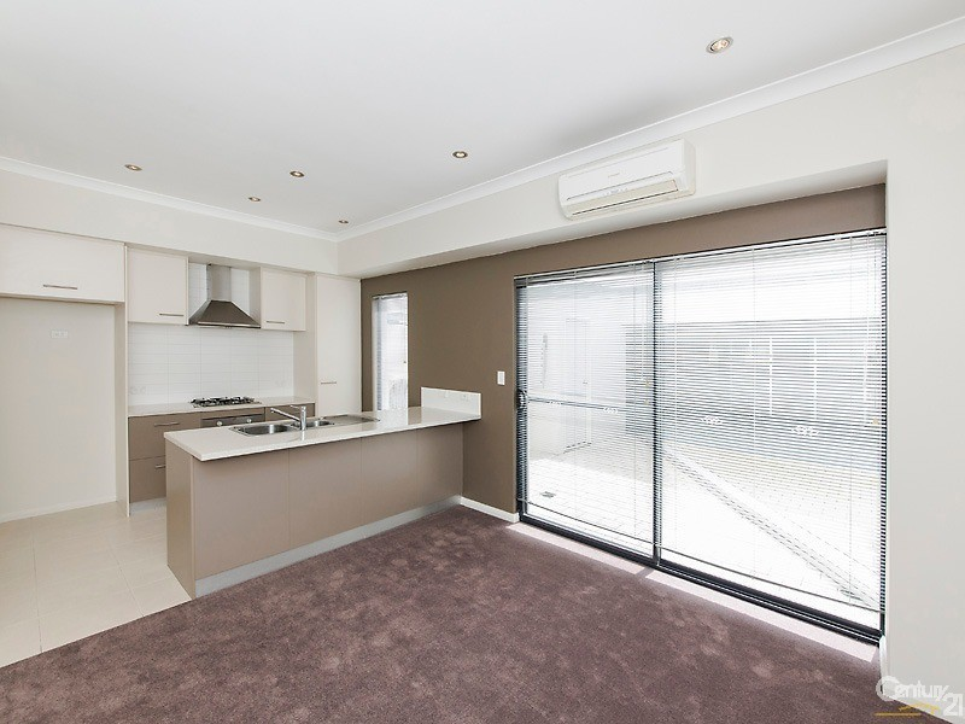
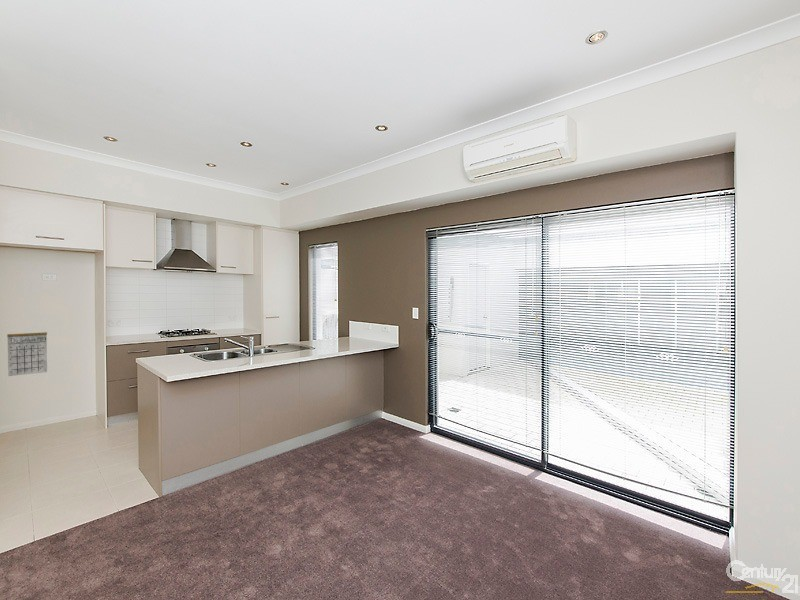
+ calendar [6,325,48,377]
